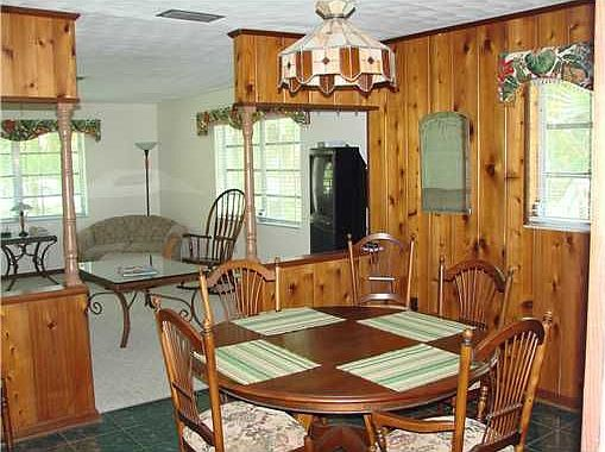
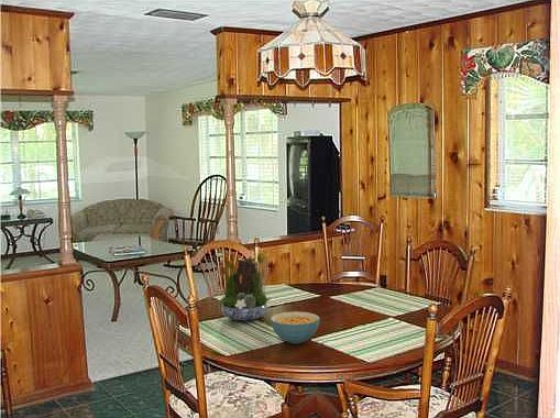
+ cereal bowl [270,310,321,345]
+ flower arrangement [212,252,272,321]
